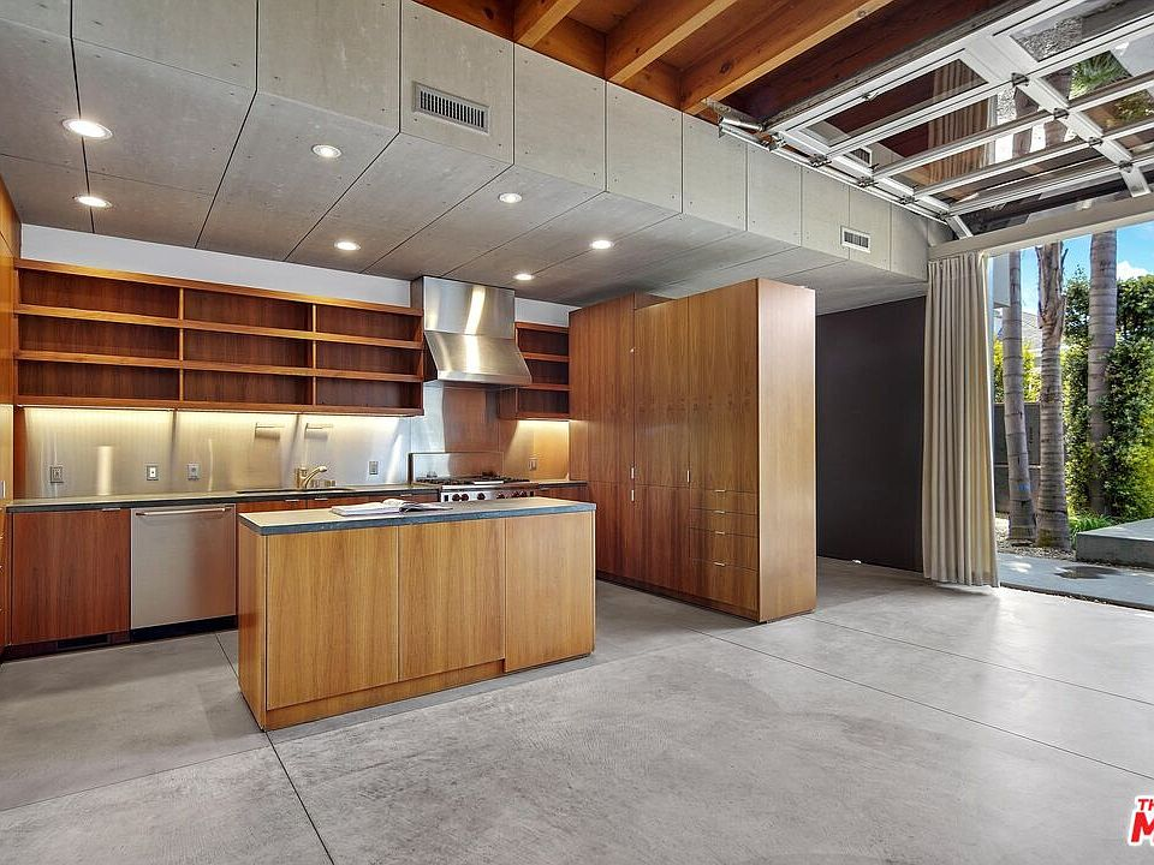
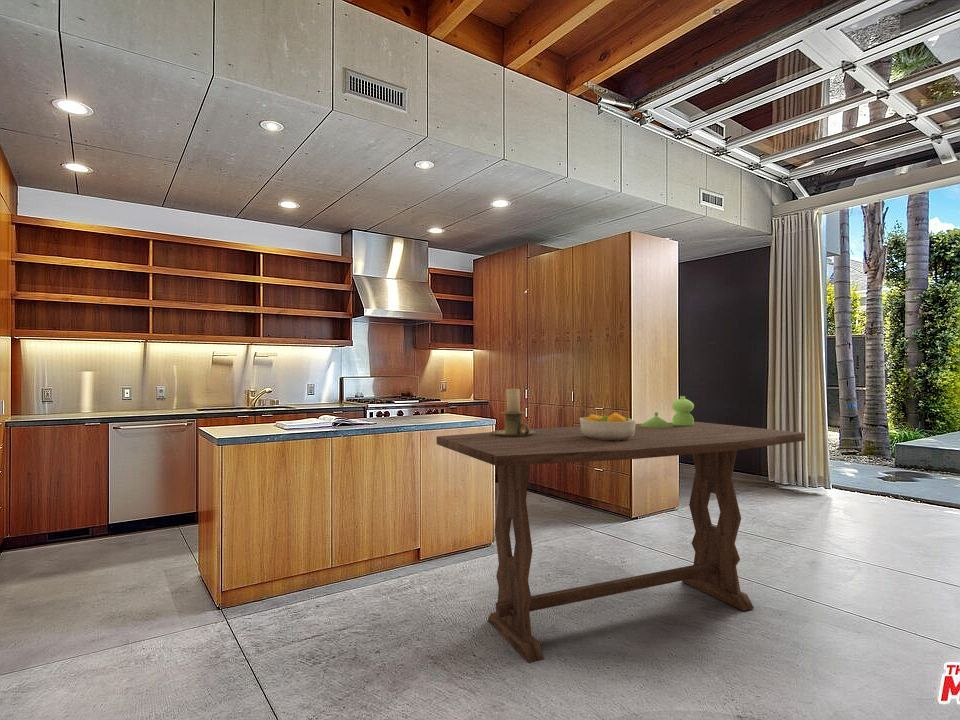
+ candle holder [491,388,535,437]
+ dining table [435,421,806,664]
+ fruit bowl [579,411,637,441]
+ vase [640,395,695,428]
